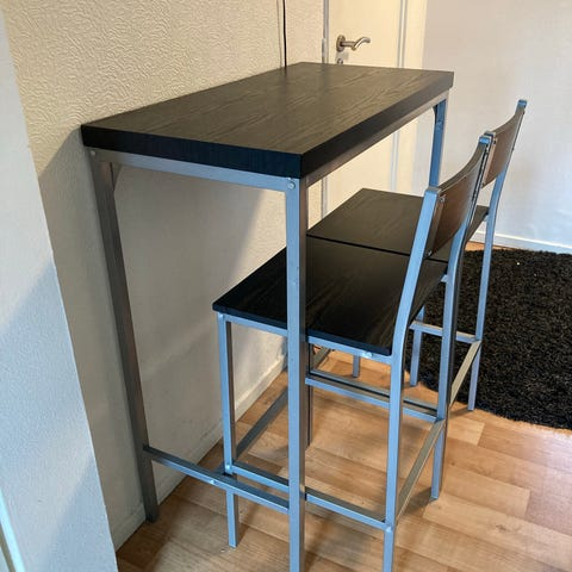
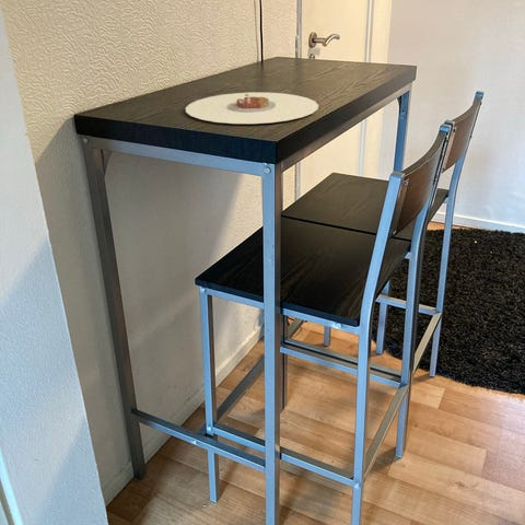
+ plate [185,91,319,125]
